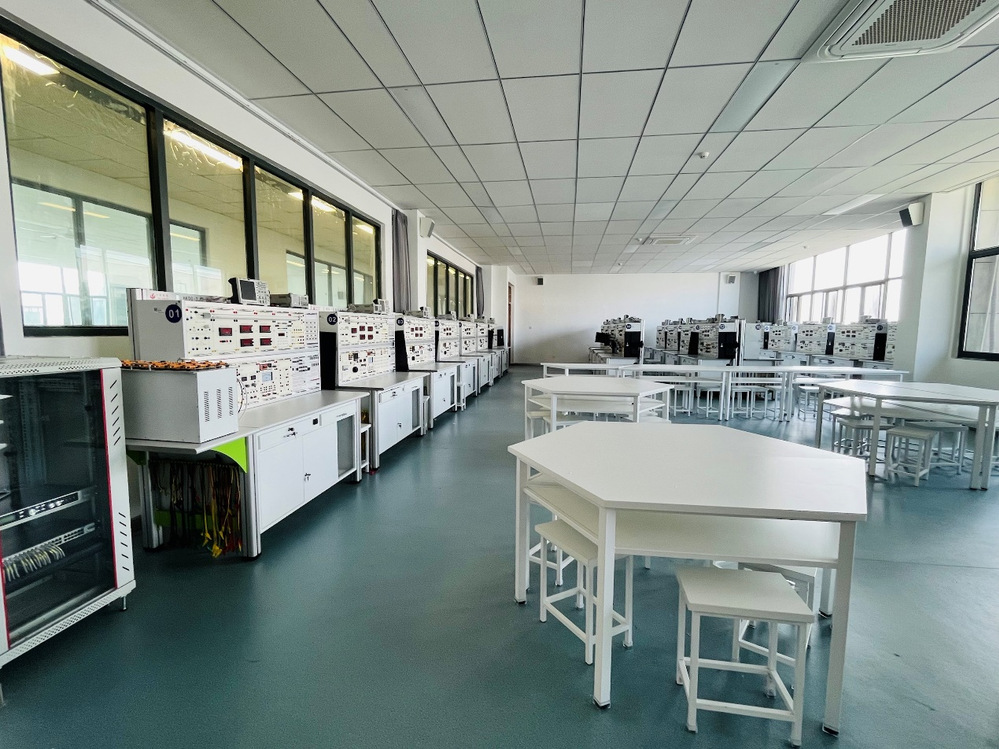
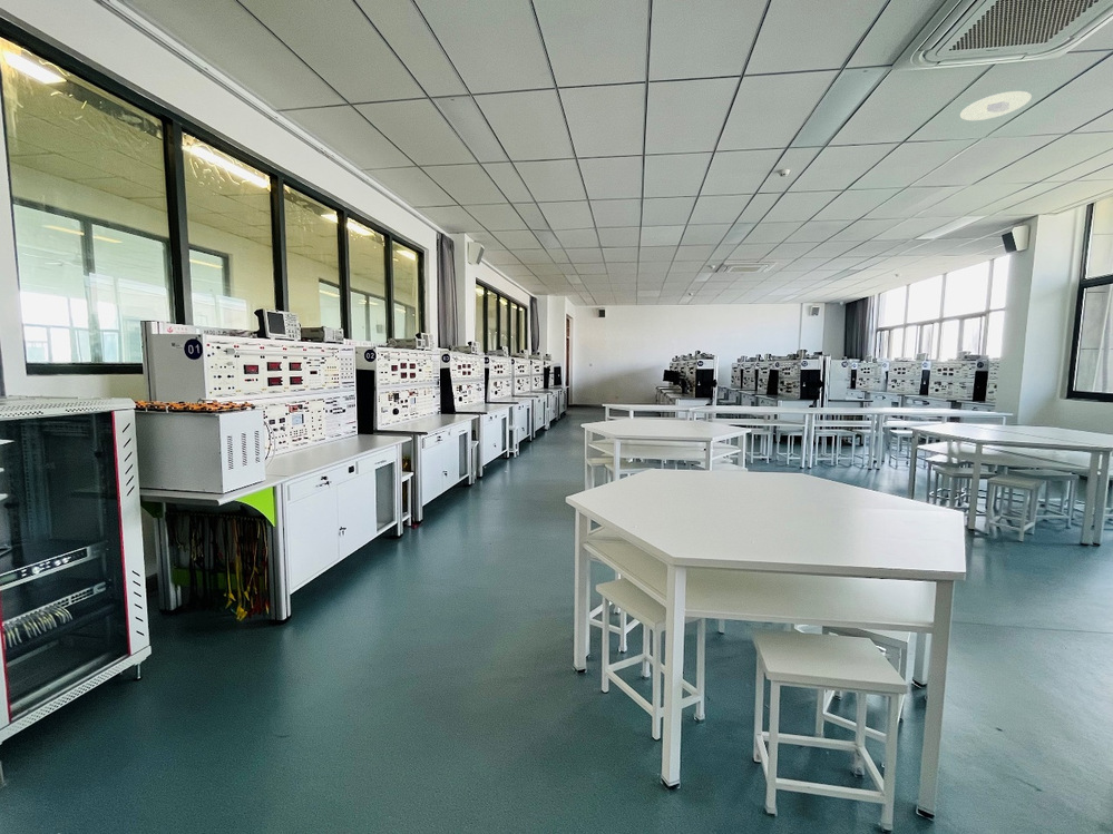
+ recessed light [959,90,1033,121]
